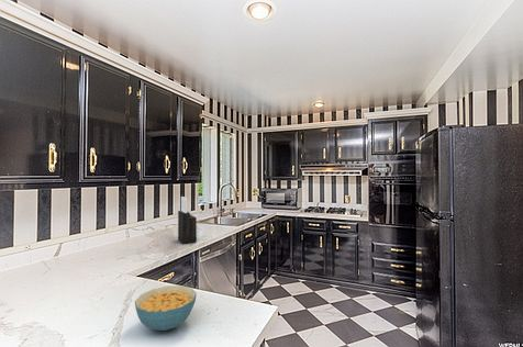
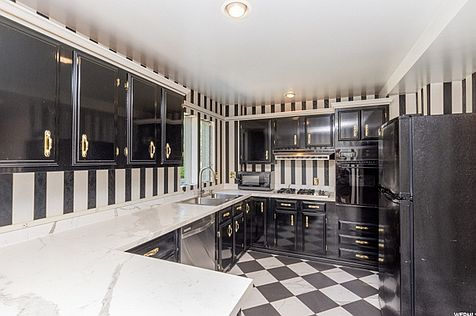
- knife block [177,195,198,245]
- cereal bowl [134,284,198,332]
